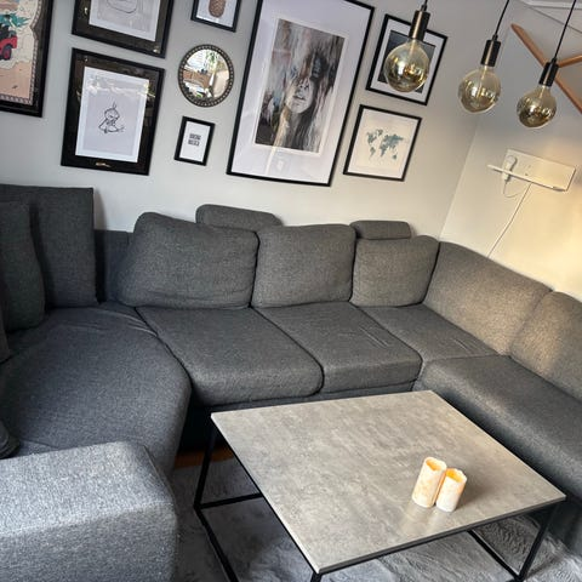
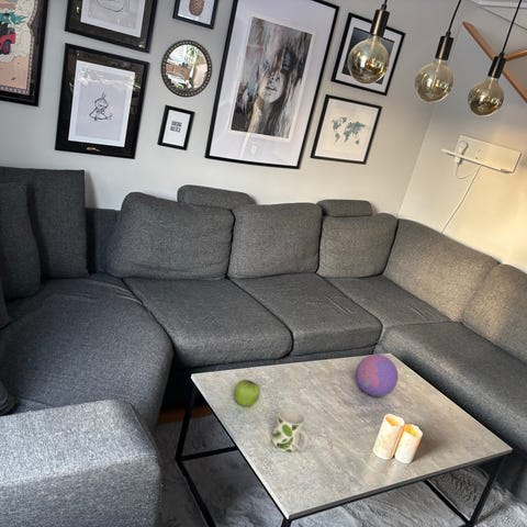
+ decorative ball [355,354,399,397]
+ mug [270,407,310,453]
+ fruit [233,379,261,407]
